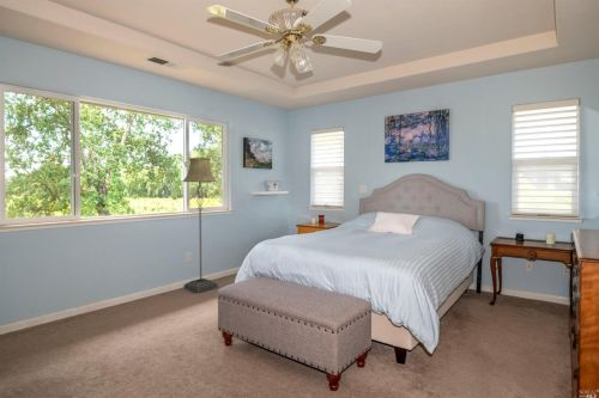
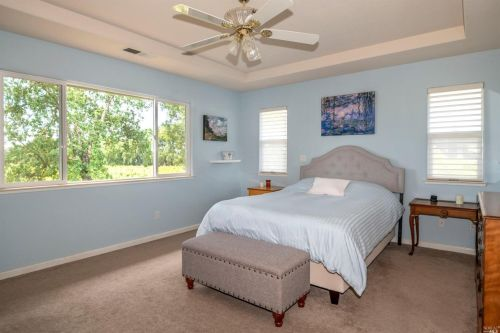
- floor lamp [182,157,219,294]
